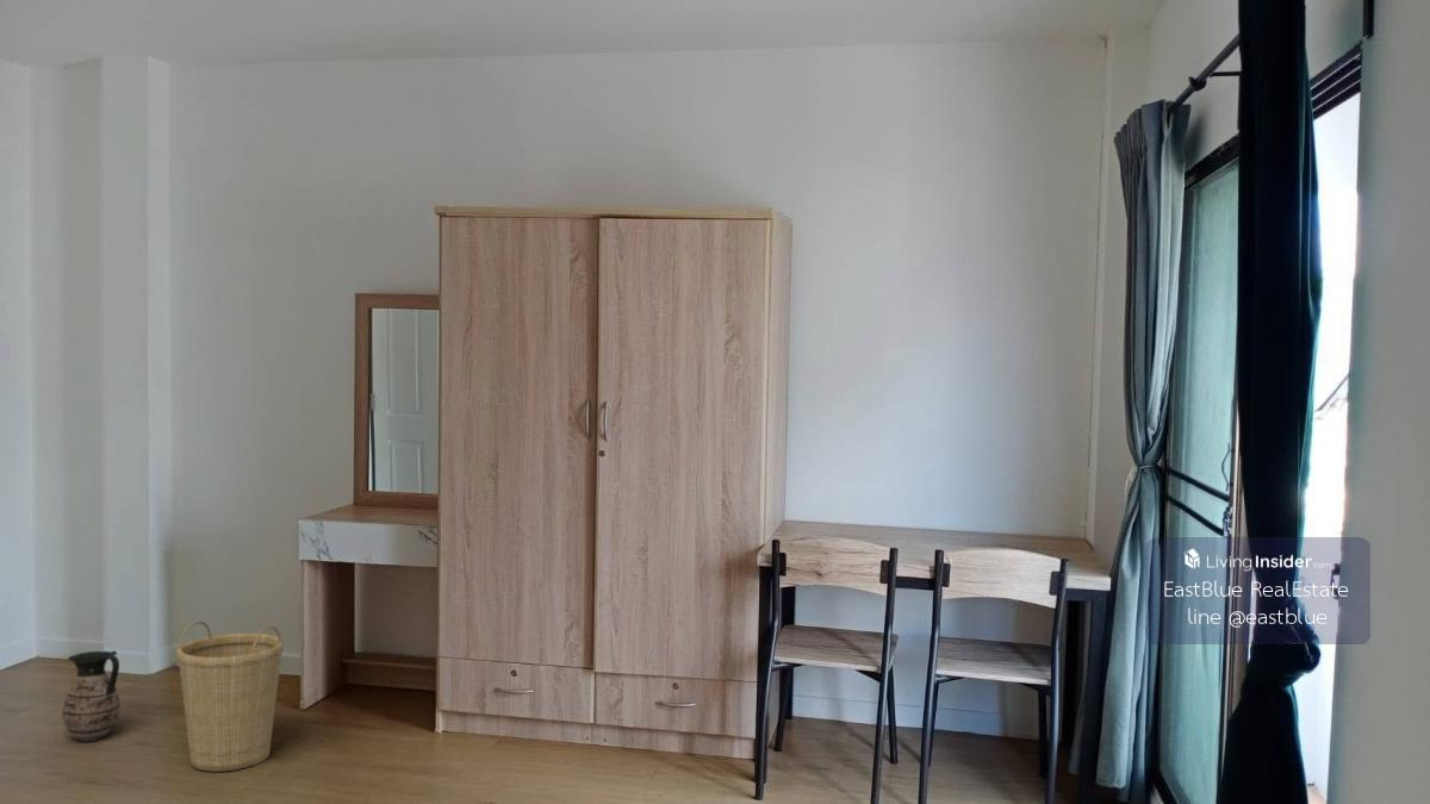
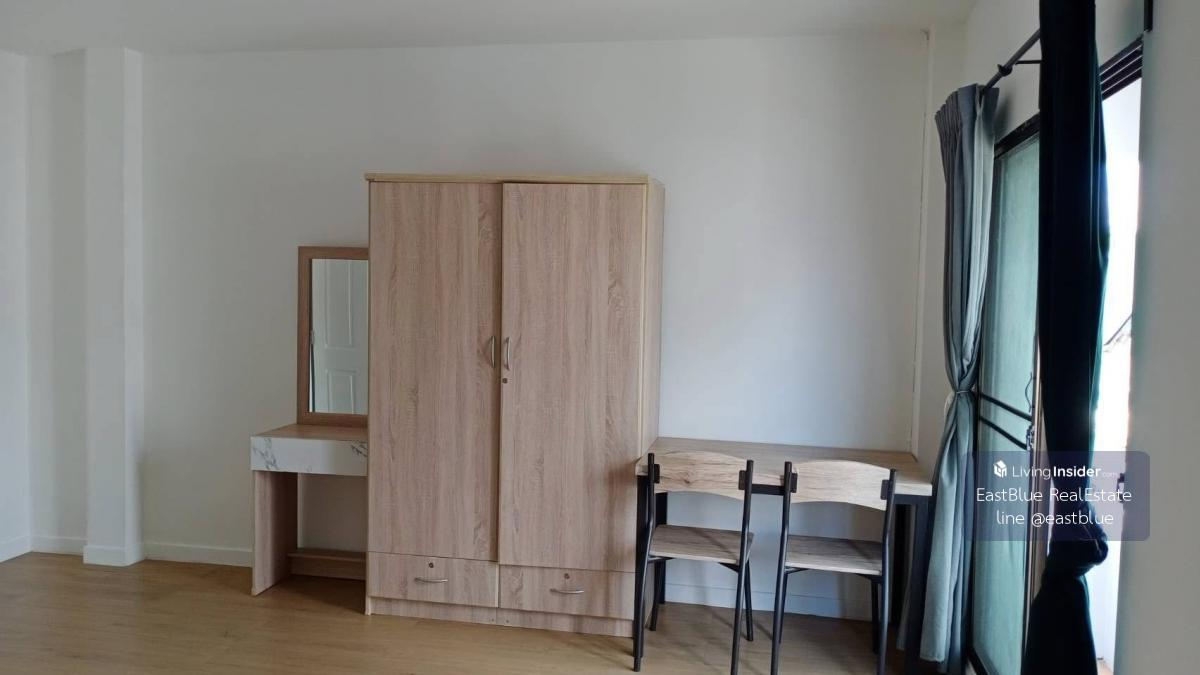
- basket [176,619,285,773]
- ceramic jug [61,649,122,742]
